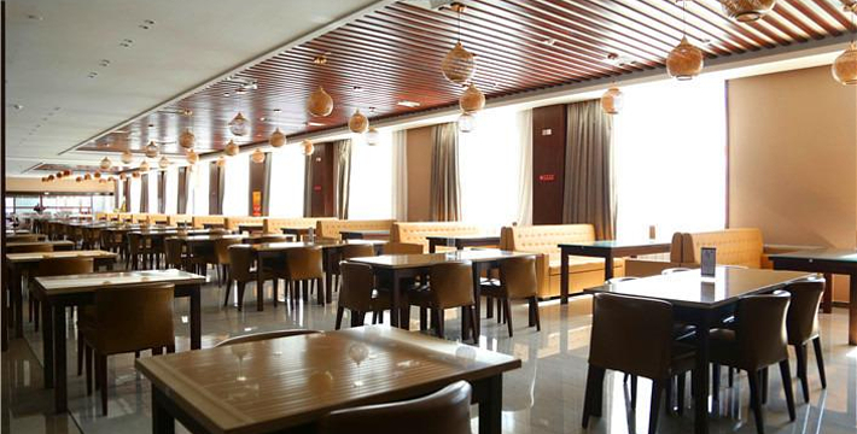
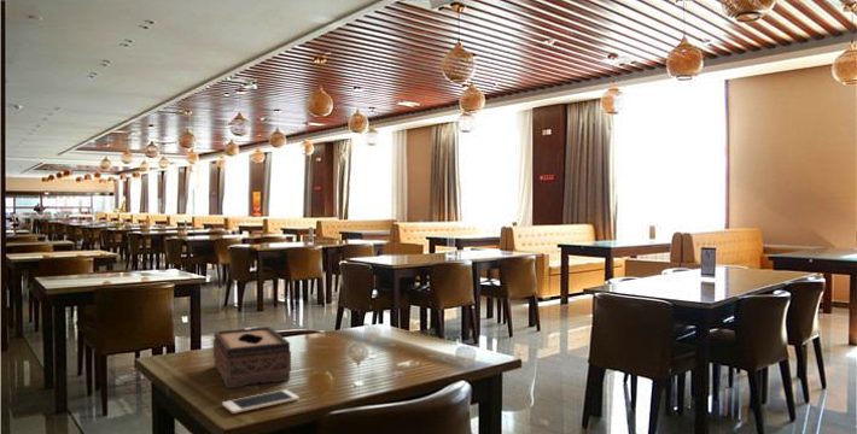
+ tissue box [212,326,292,389]
+ cell phone [221,388,301,415]
